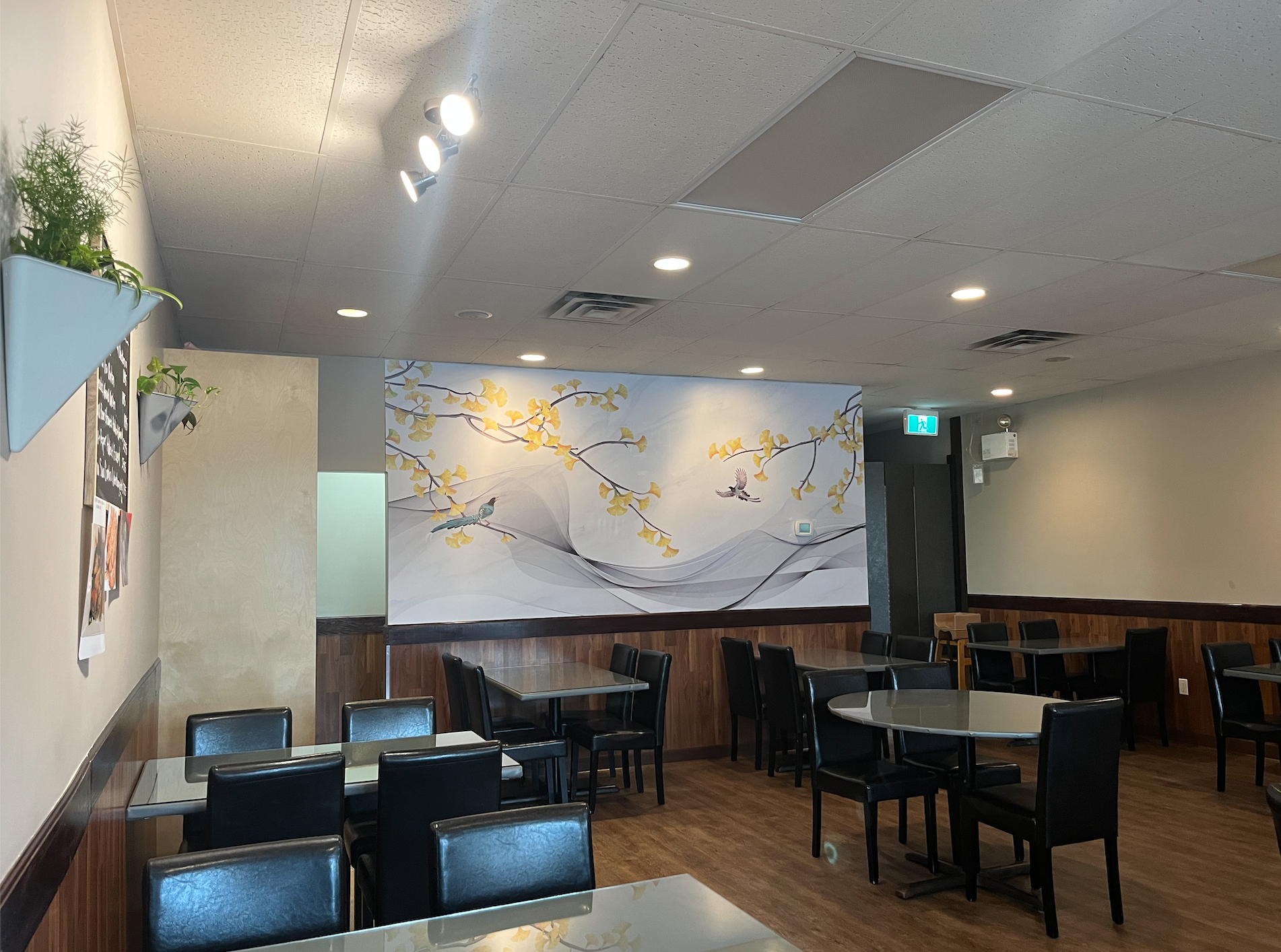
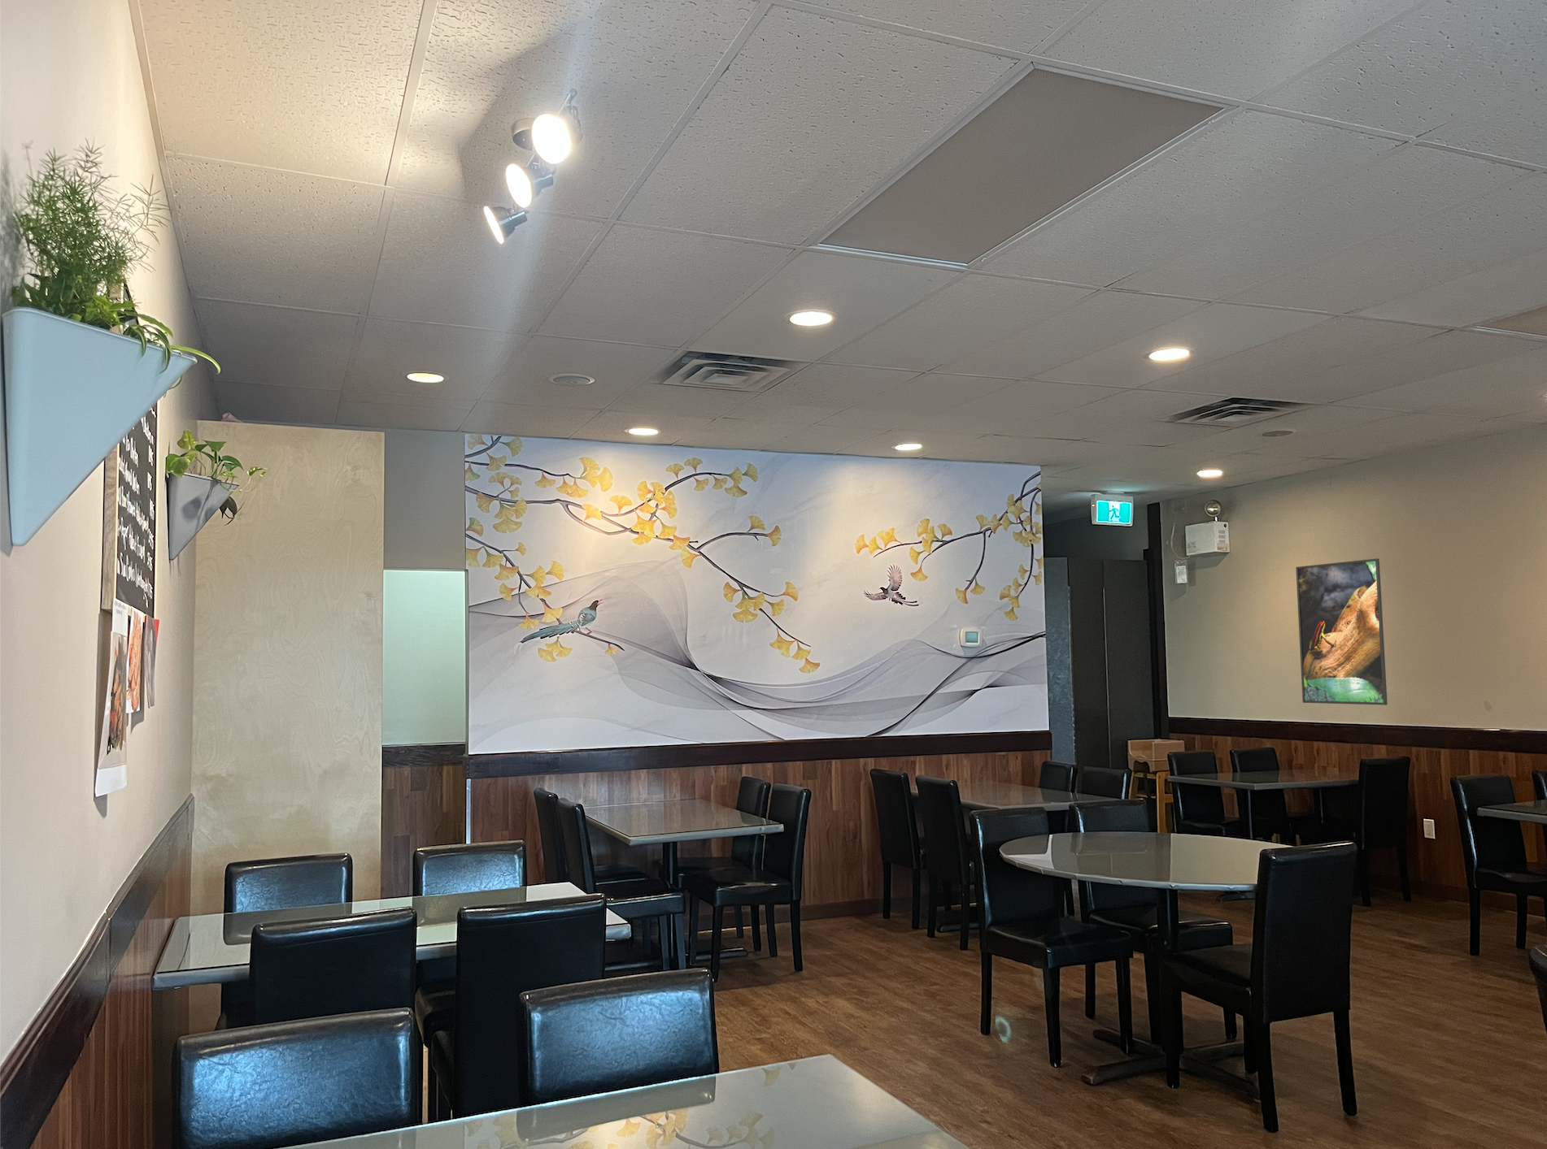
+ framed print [1295,558,1389,706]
